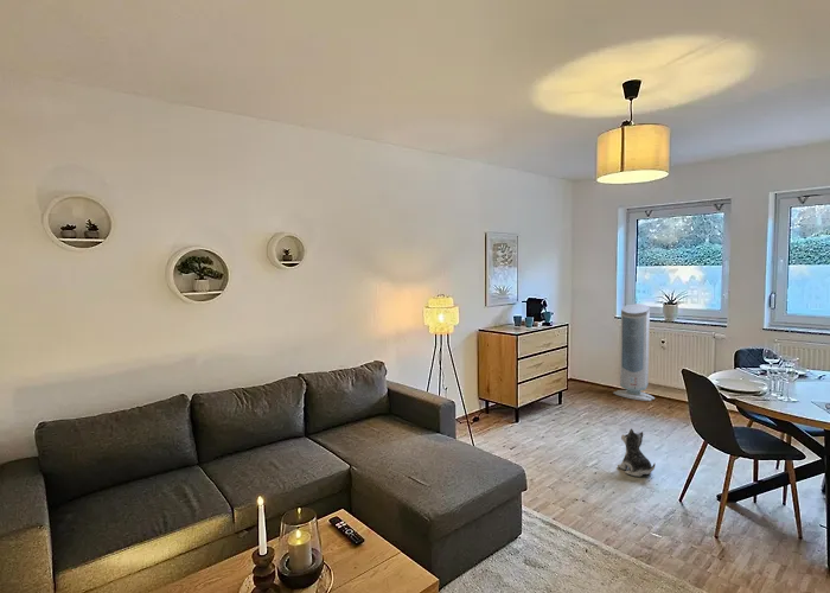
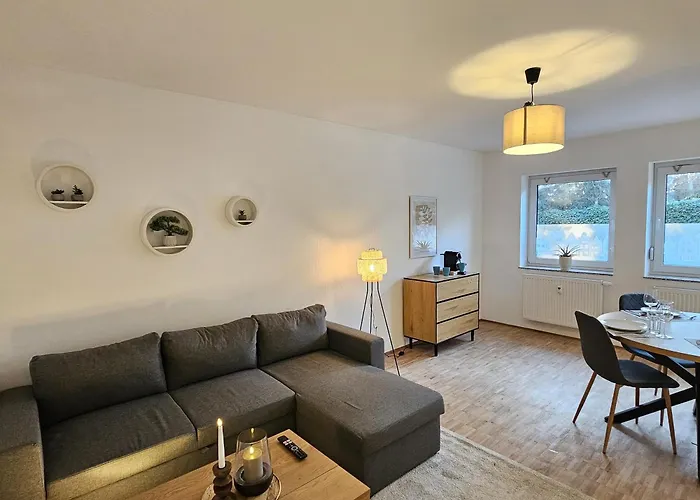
- air purifier [612,302,656,402]
- plush toy [617,428,657,478]
